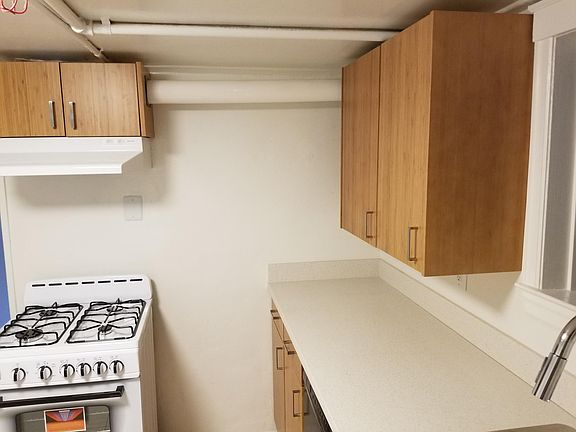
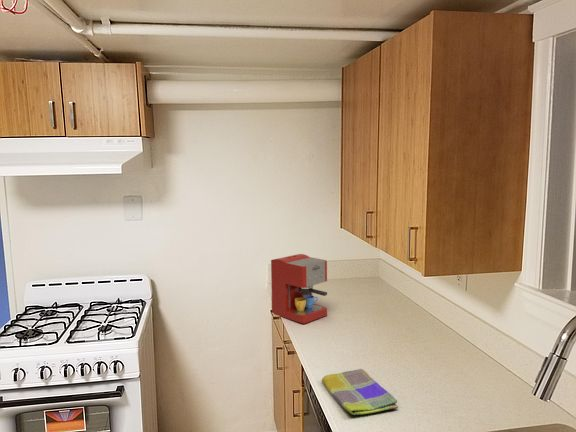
+ coffee maker [270,253,328,325]
+ dish towel [321,368,399,416]
